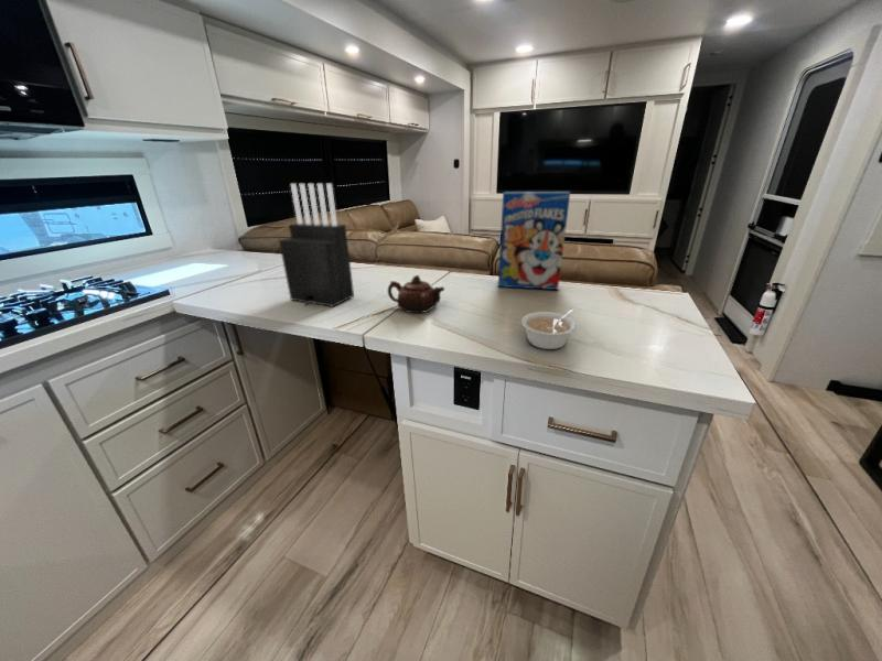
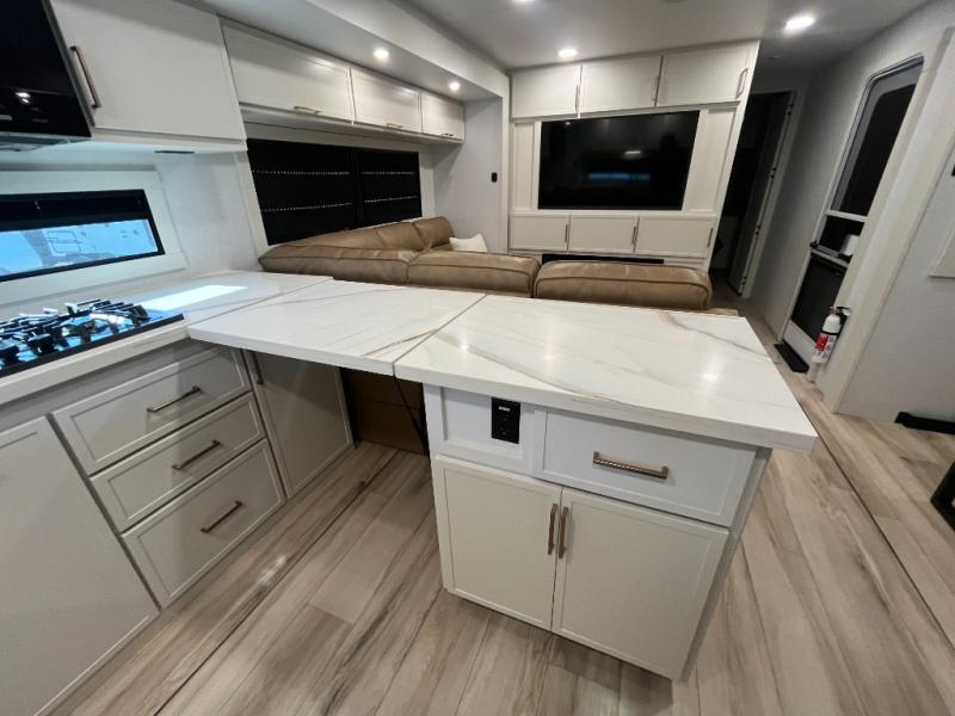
- cereal box [497,191,571,291]
- legume [520,307,578,350]
- teapot [387,274,445,314]
- knife block [278,183,355,308]
